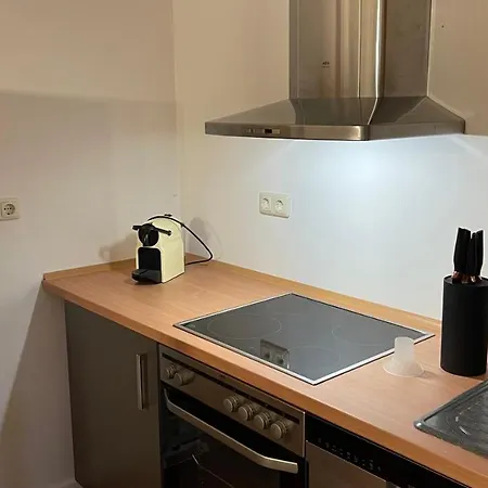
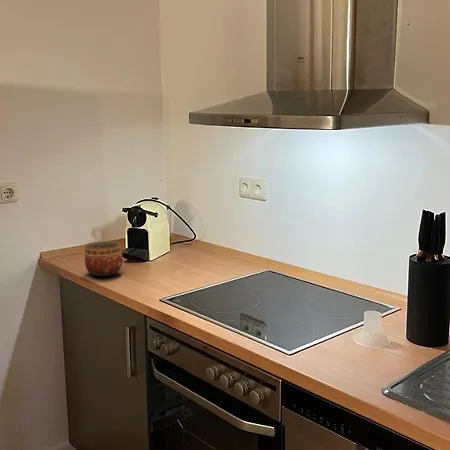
+ bowl [84,240,123,278]
